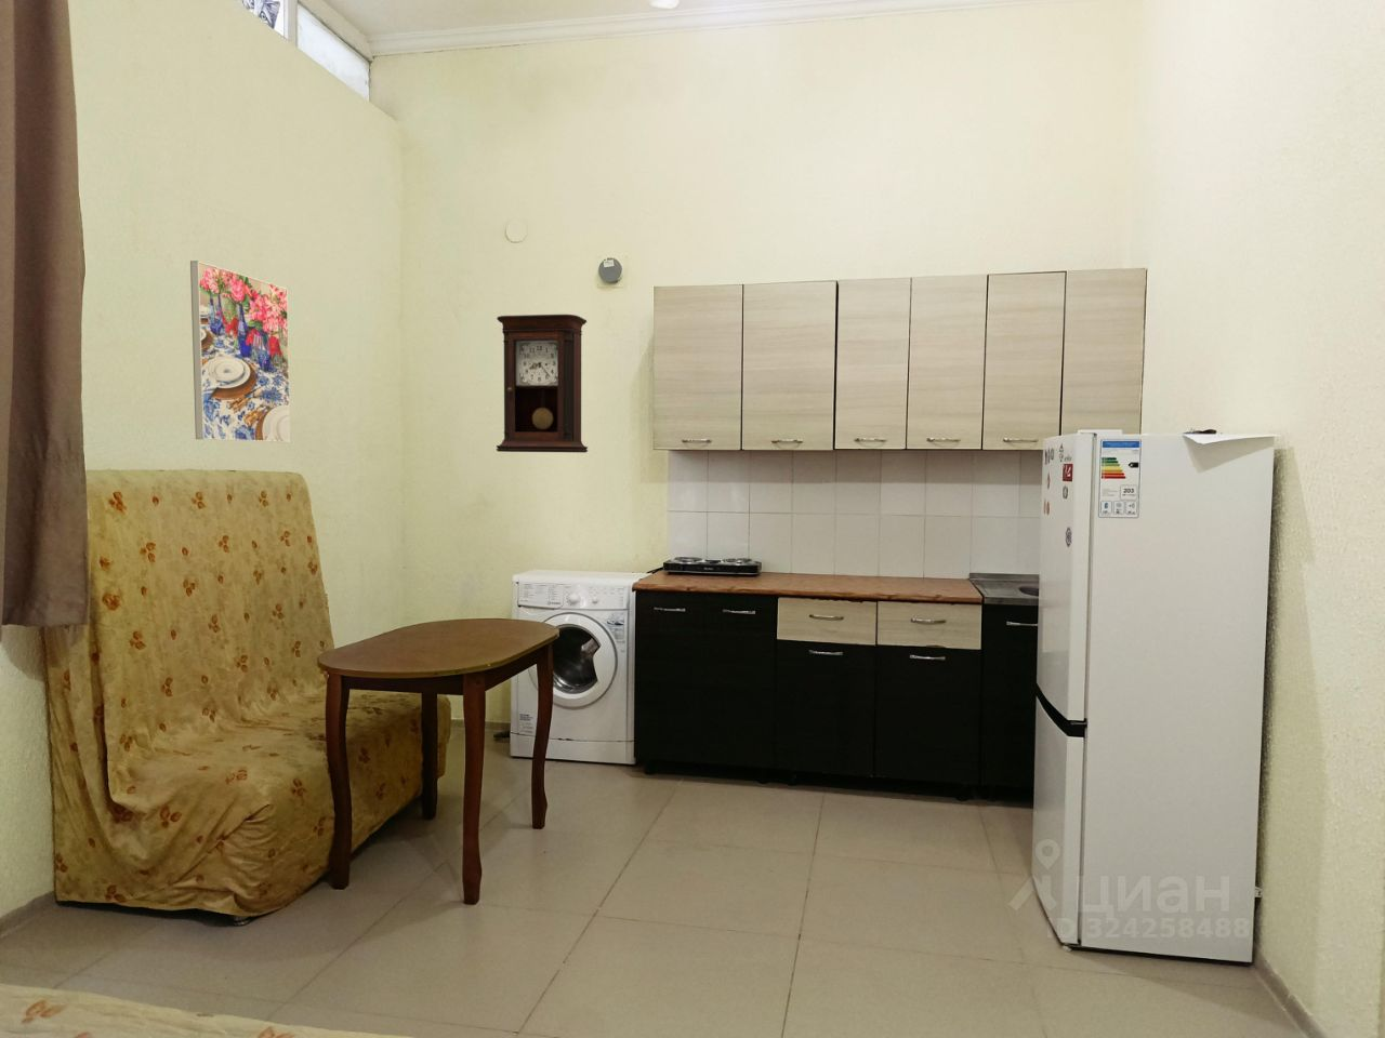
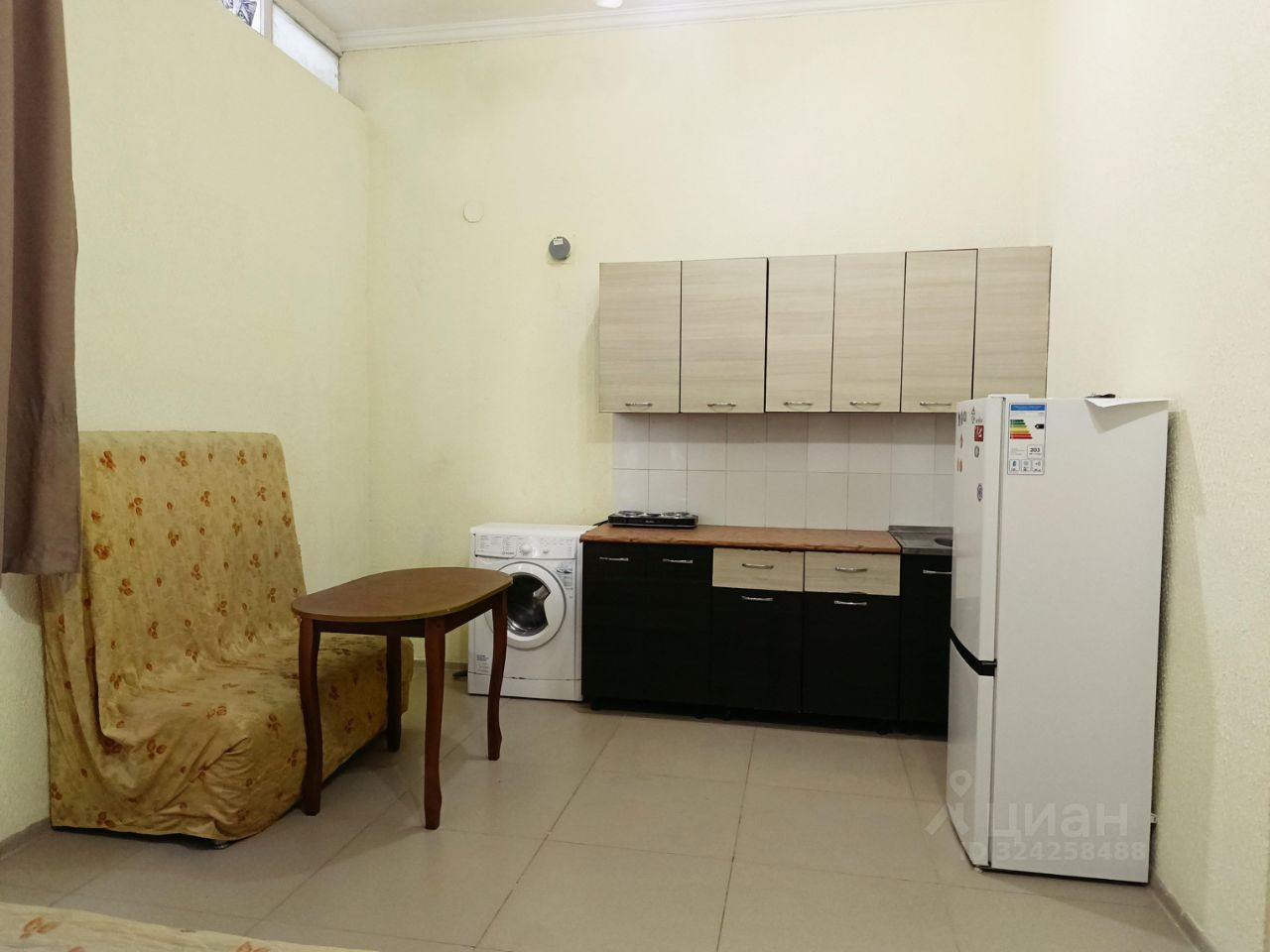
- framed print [190,260,292,444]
- pendulum clock [495,314,589,454]
